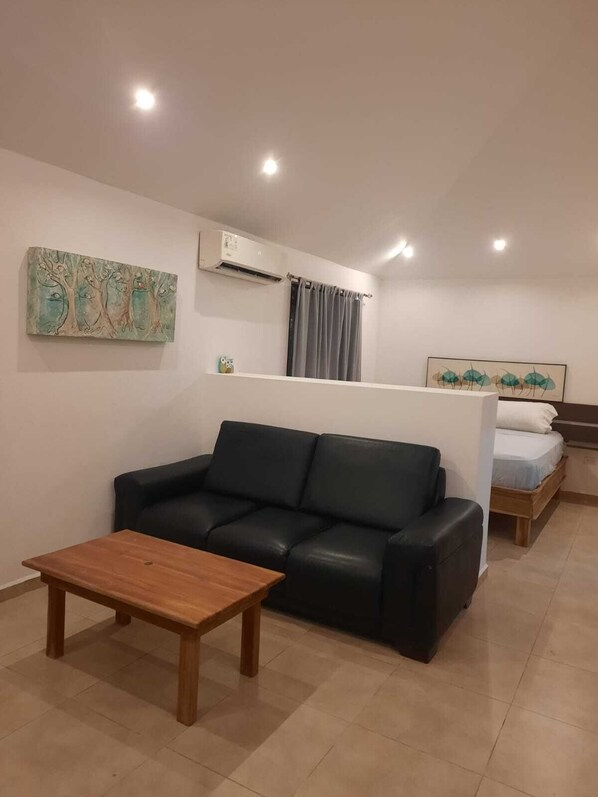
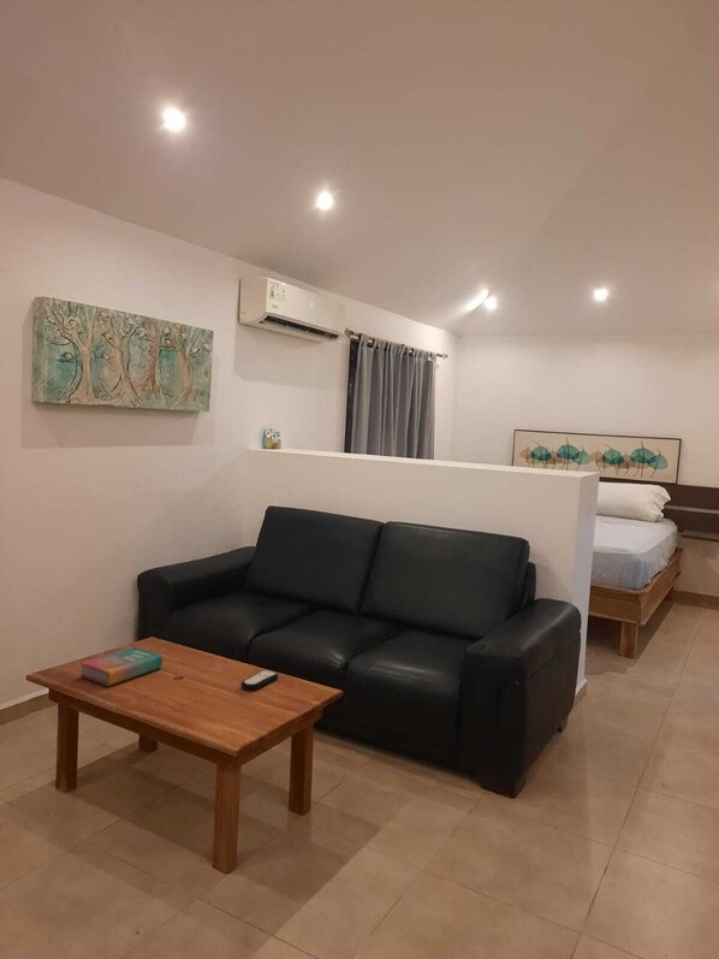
+ remote control [240,669,279,691]
+ book [79,646,164,687]
